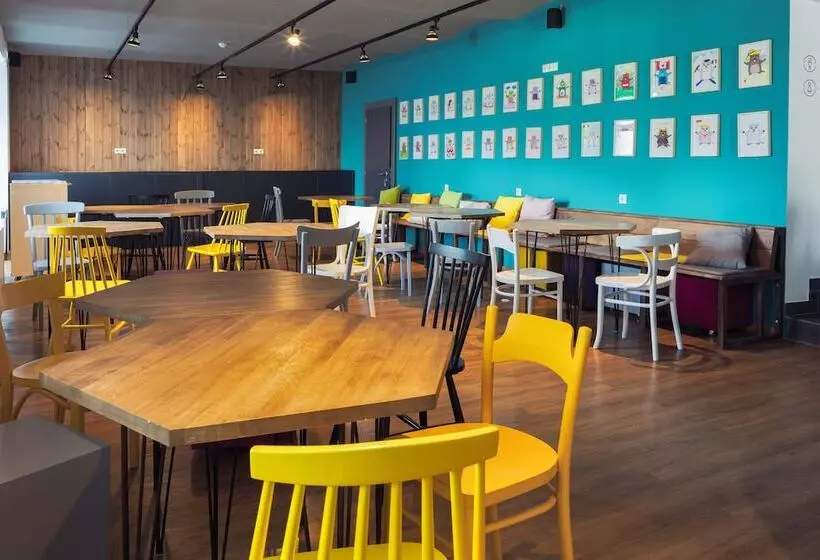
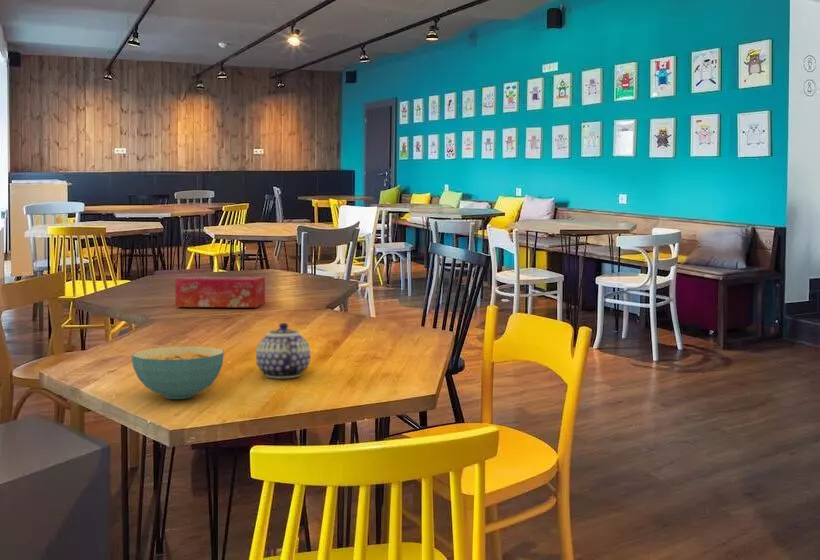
+ teapot [255,322,311,379]
+ tissue box [174,276,266,308]
+ cereal bowl [131,345,225,400]
